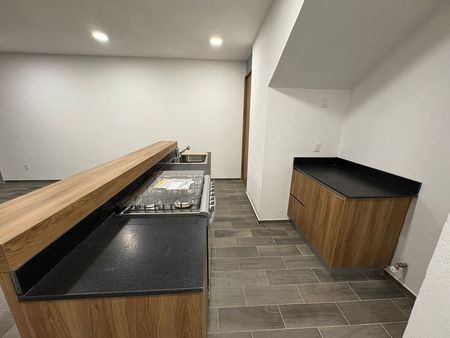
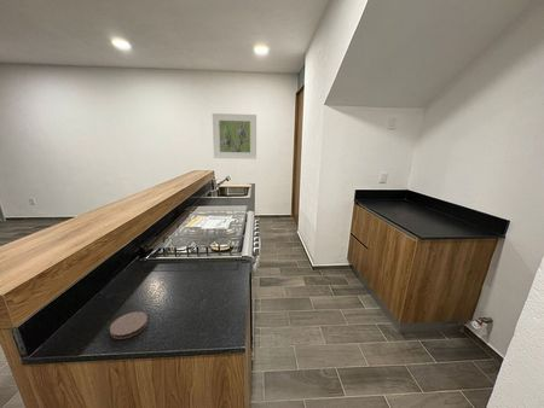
+ coaster [109,310,149,340]
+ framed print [212,112,257,161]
